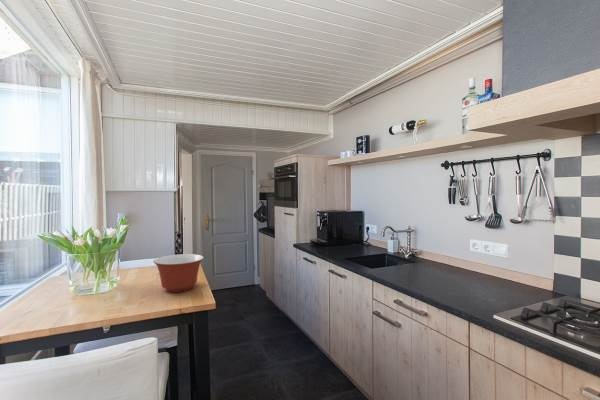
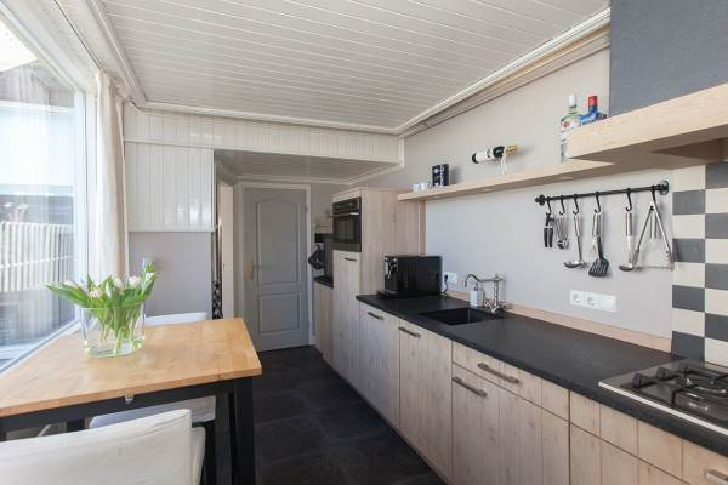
- mixing bowl [152,253,205,293]
